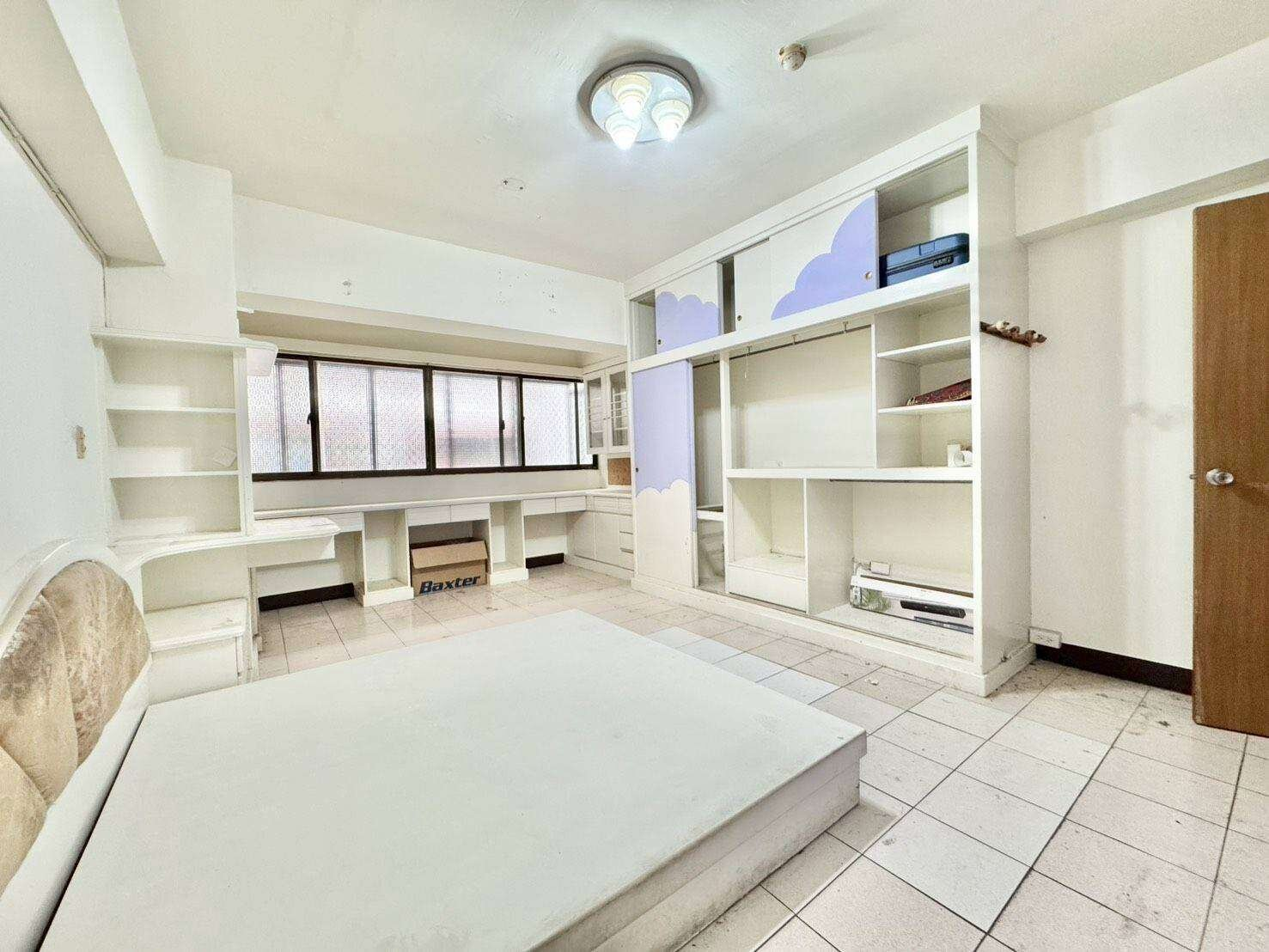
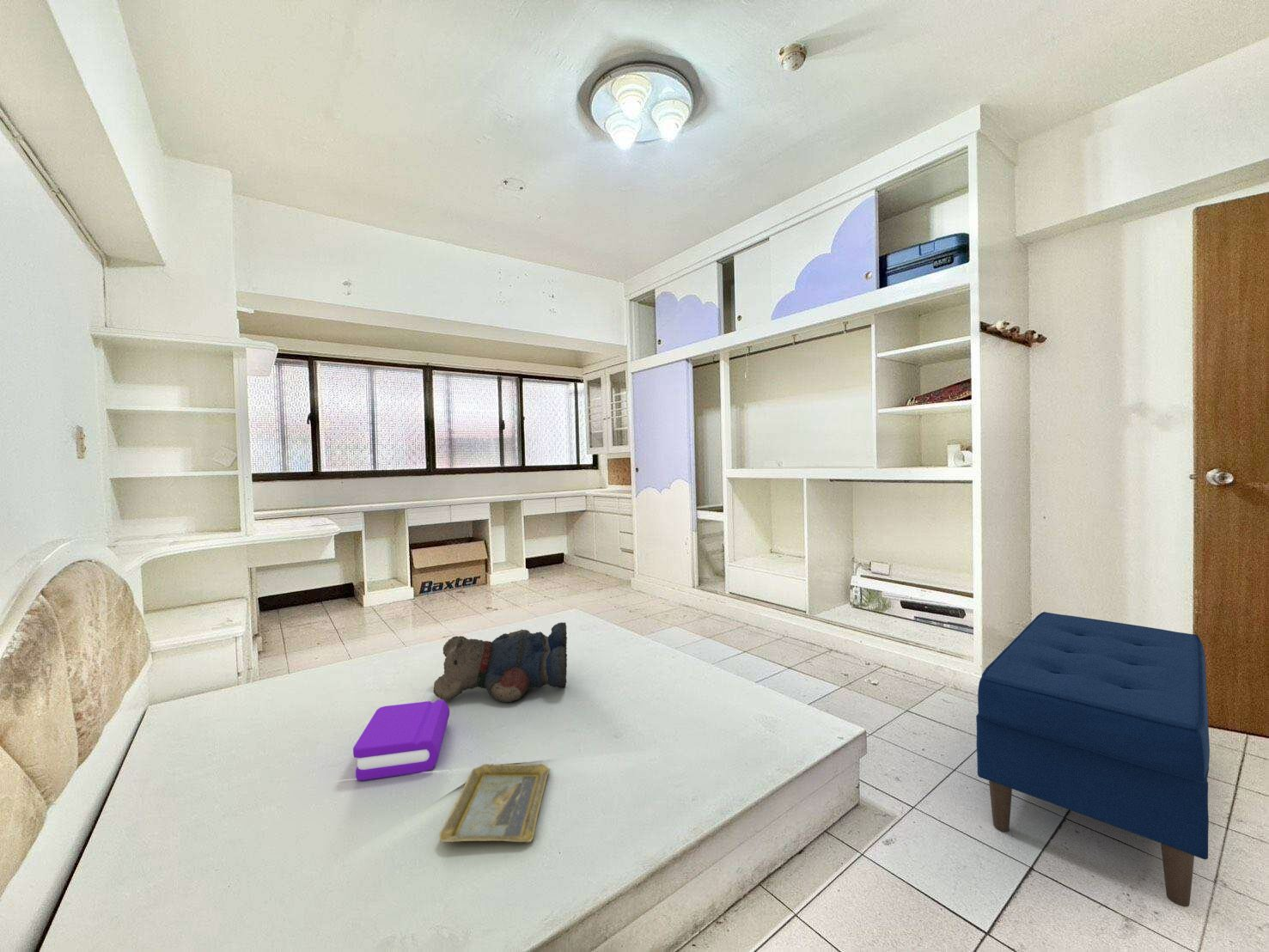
+ bench [975,611,1211,907]
+ tray [438,763,551,843]
+ teddy bear [433,621,568,703]
+ book [352,699,450,781]
